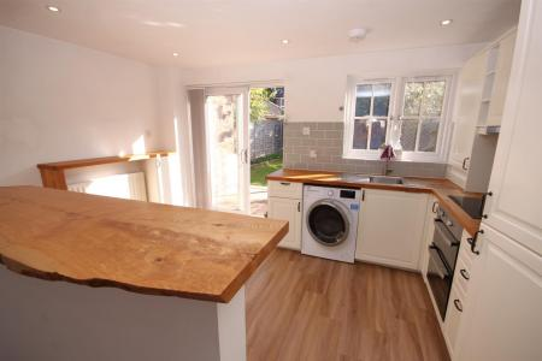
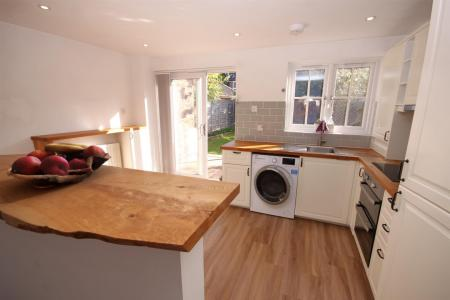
+ fruit basket [6,142,112,189]
